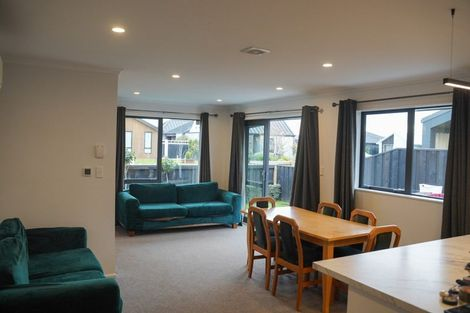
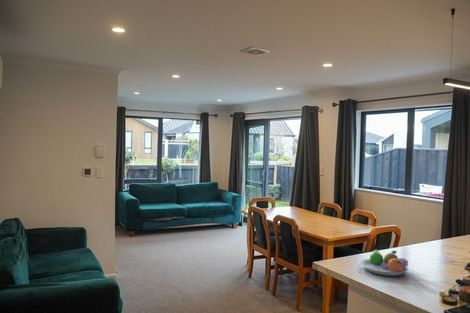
+ fruit bowl [359,248,409,277]
